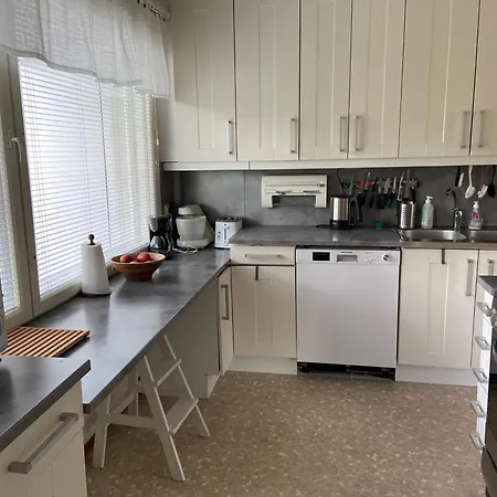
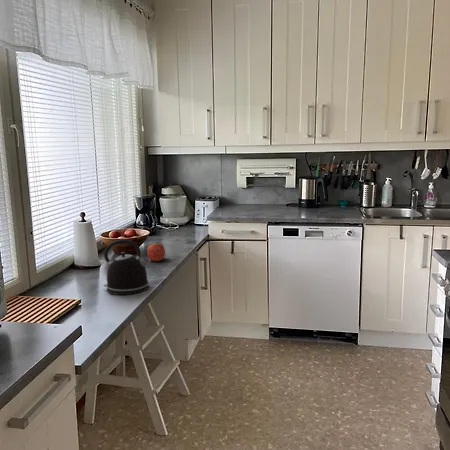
+ apple [146,241,166,262]
+ kettle [103,238,151,296]
